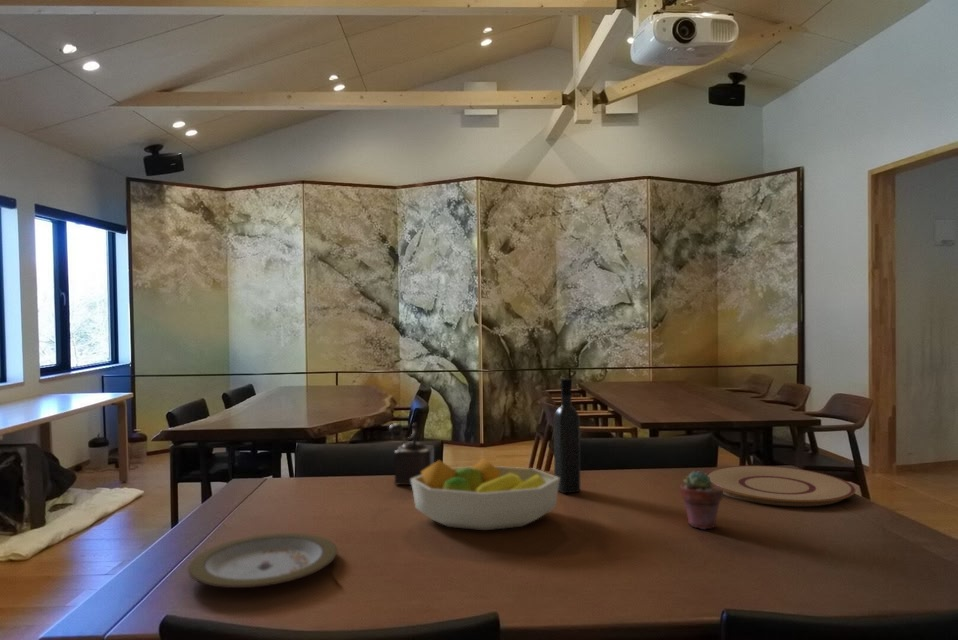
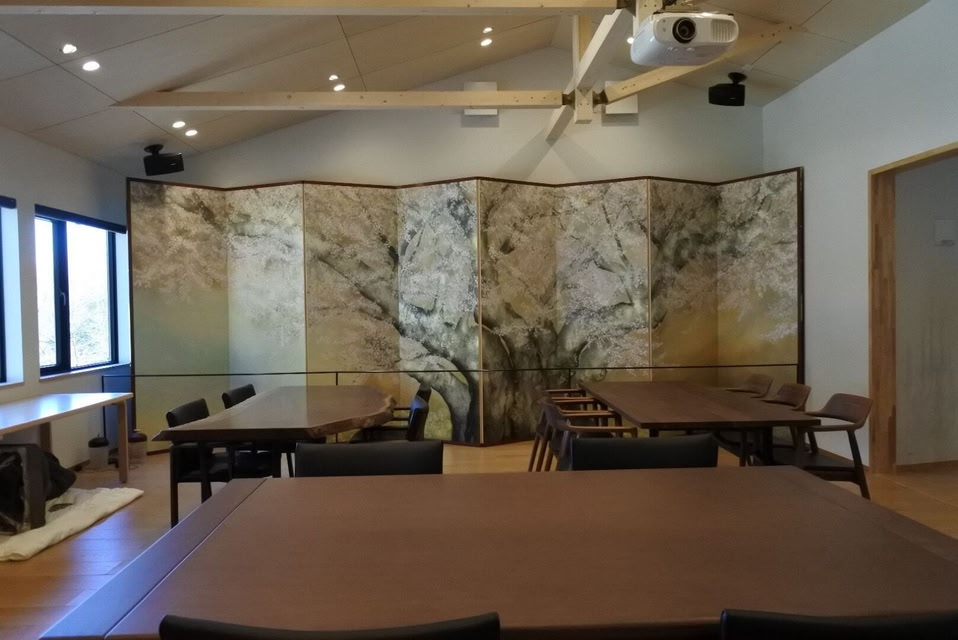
- potted succulent [679,470,724,530]
- plate [187,532,338,589]
- wine bottle [553,377,581,494]
- plate [705,465,857,507]
- fruit bowl [411,457,560,531]
- pepper mill [388,422,435,486]
